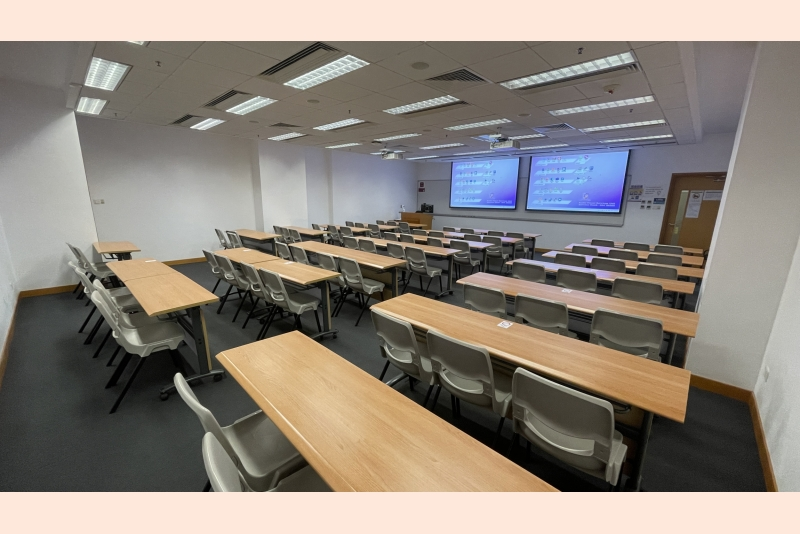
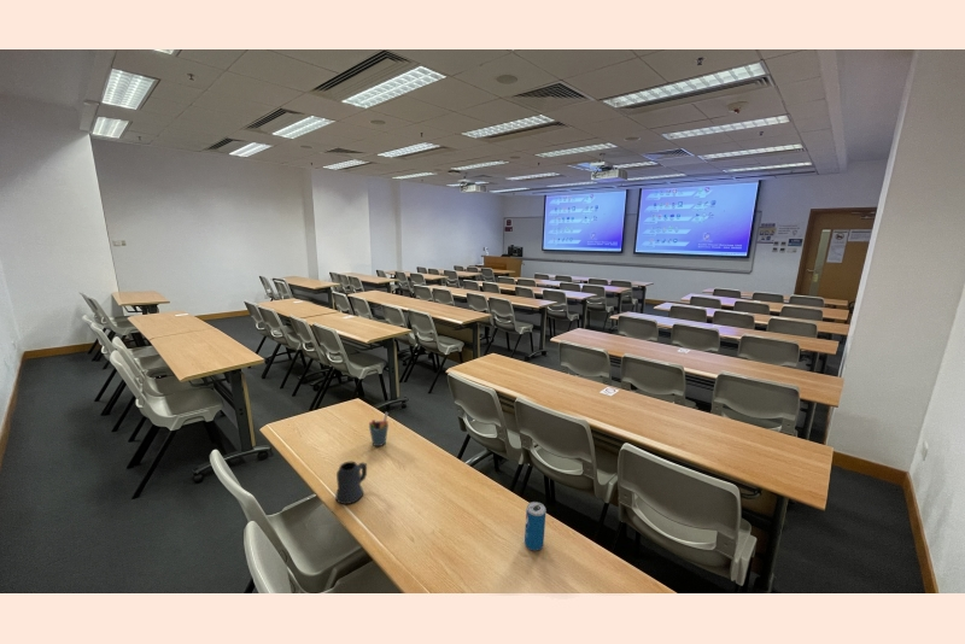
+ beverage can [524,500,548,551]
+ pen holder [368,411,390,447]
+ mug [334,461,368,505]
